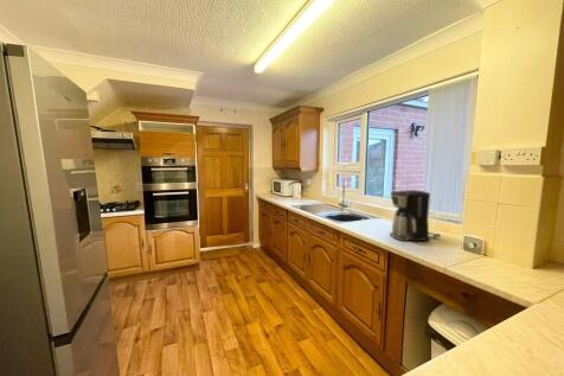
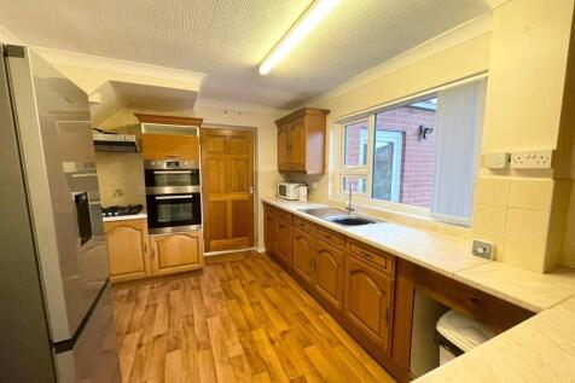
- coffee maker [389,189,442,242]
